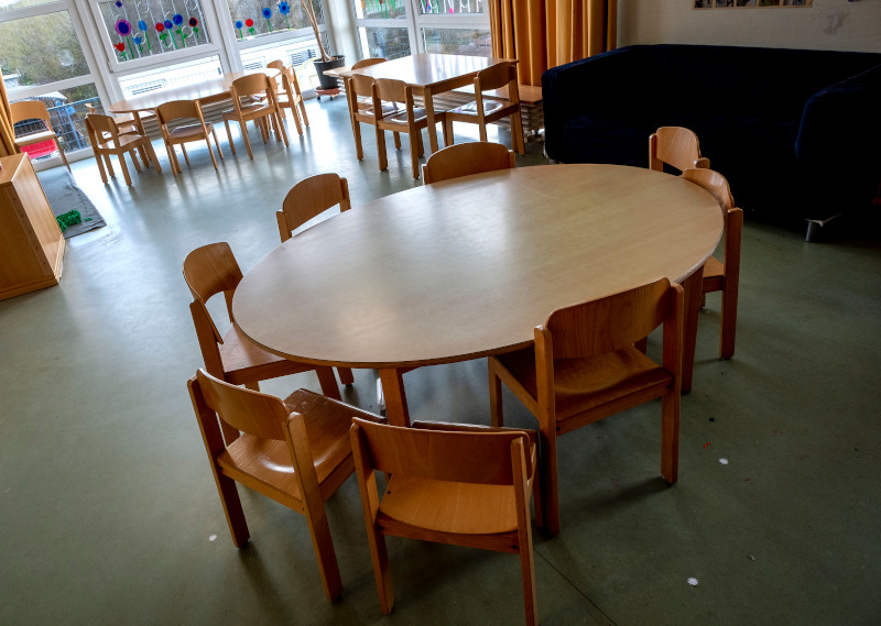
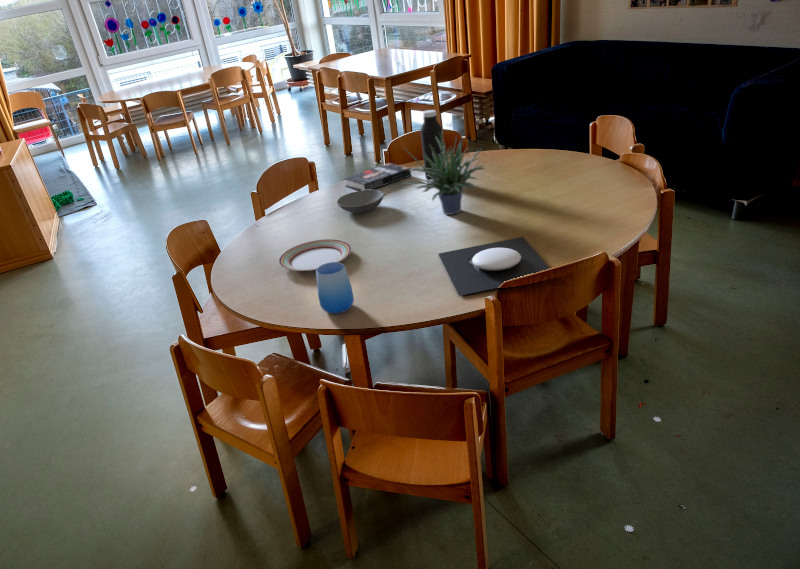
+ bowl [336,189,385,214]
+ water bottle [419,109,446,185]
+ plate [437,236,550,297]
+ plate [278,238,352,272]
+ potted plant [400,130,487,216]
+ cup [315,262,355,315]
+ book [343,162,412,191]
